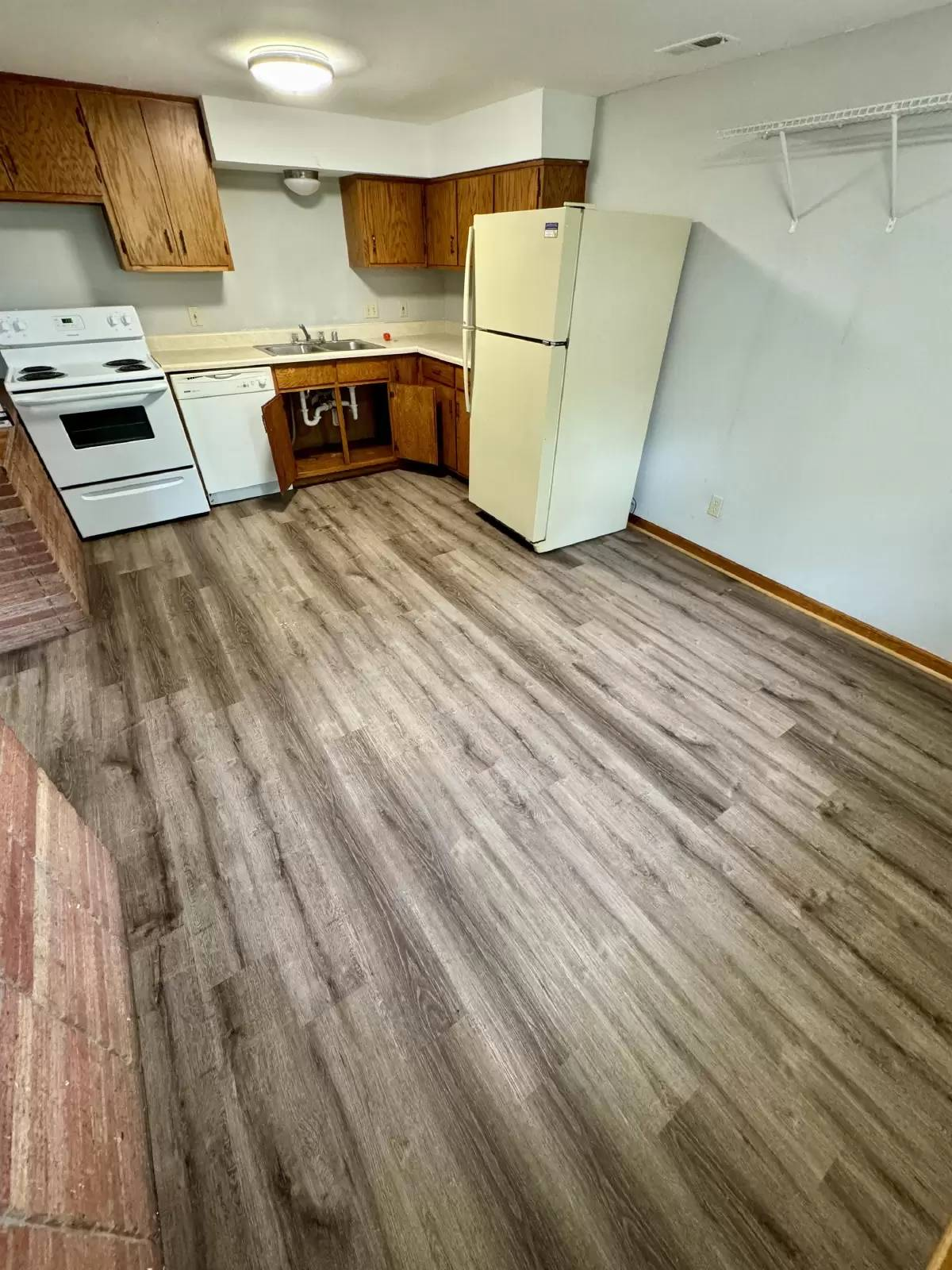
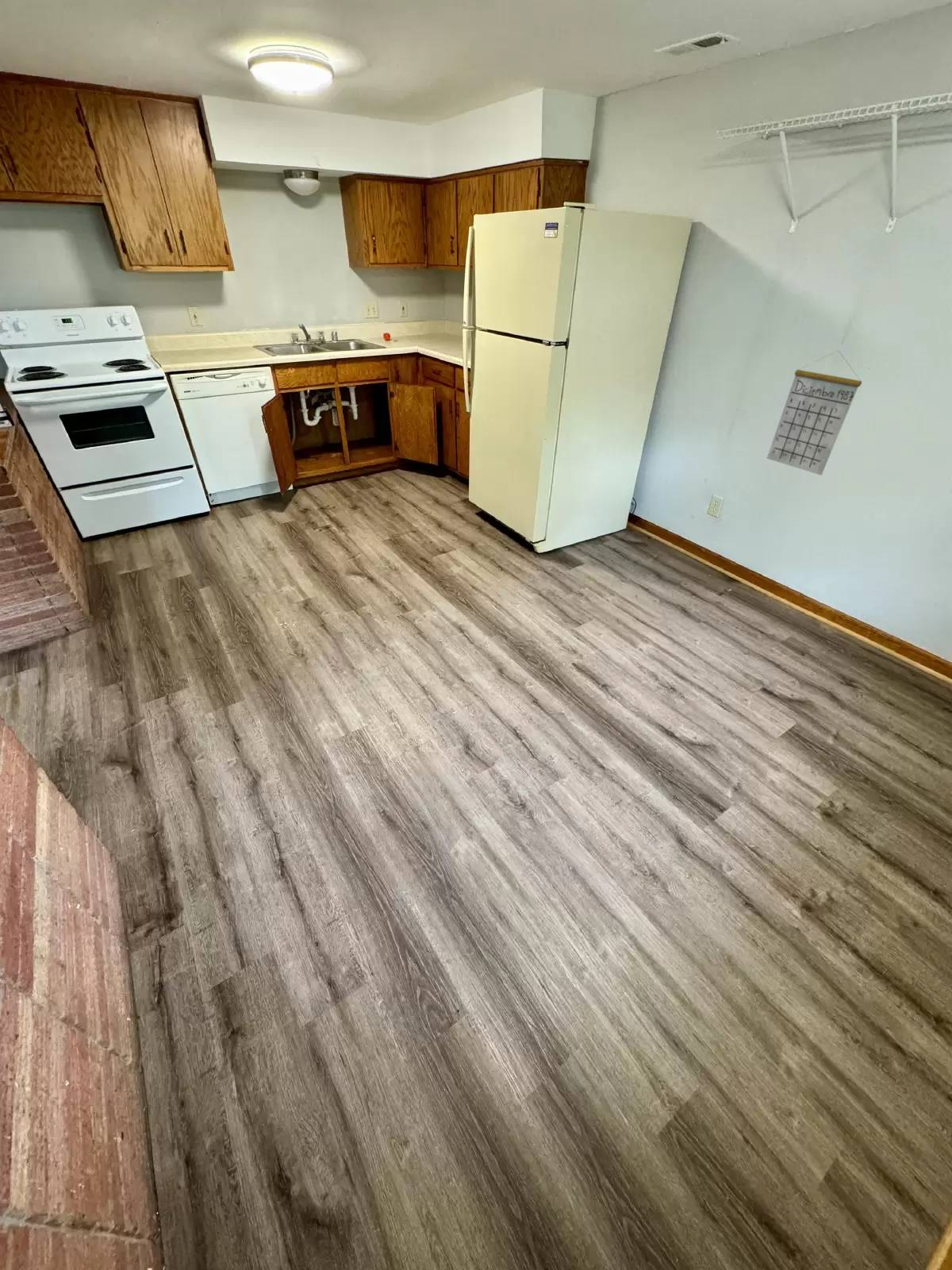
+ calendar [766,350,862,476]
